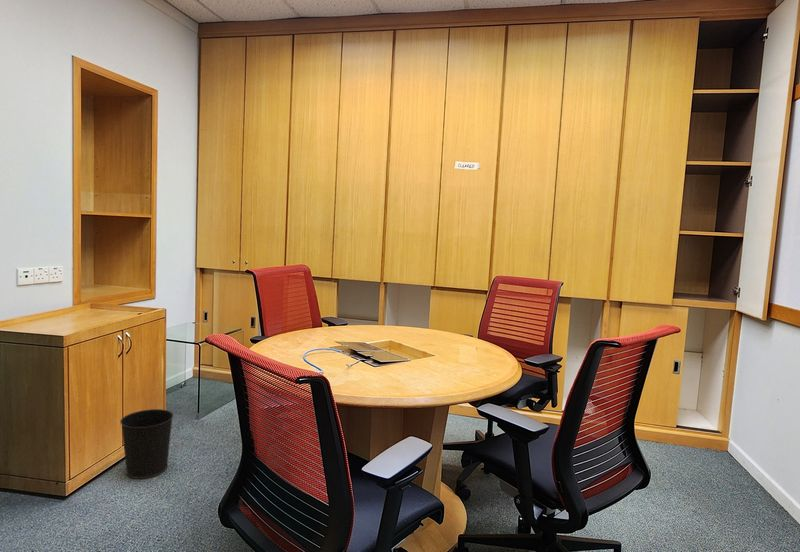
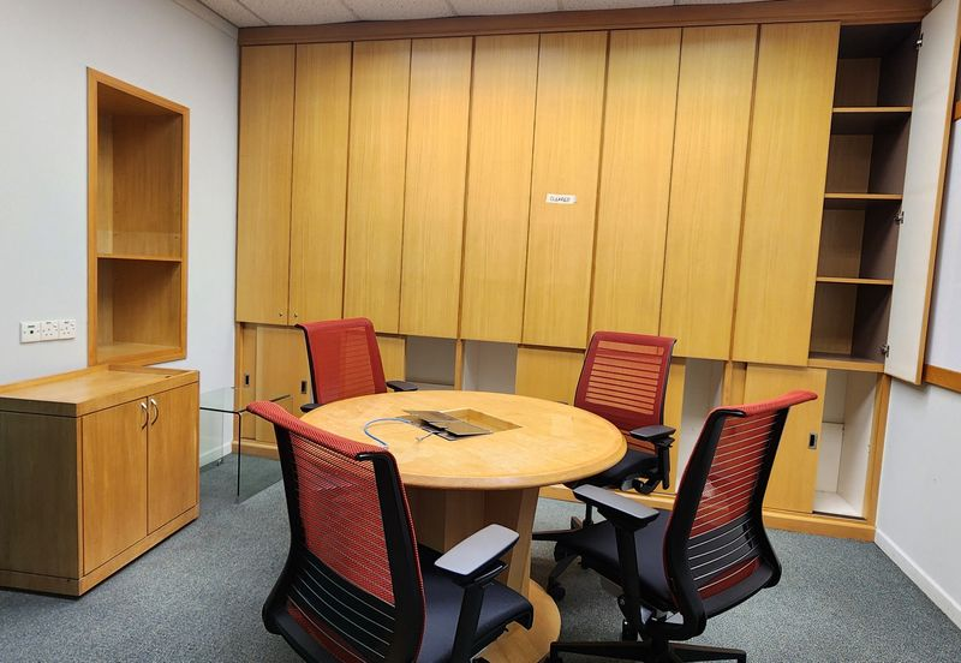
- wastebasket [119,408,174,480]
